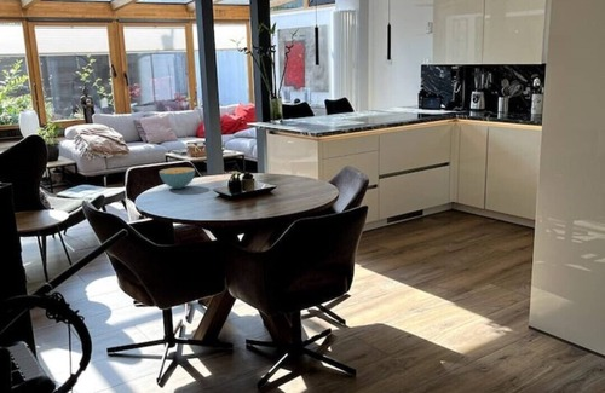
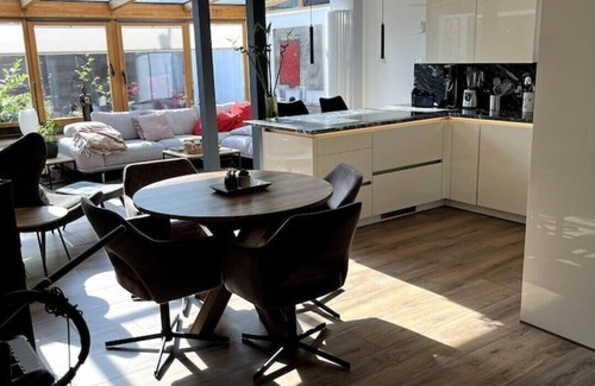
- cereal bowl [159,167,196,190]
